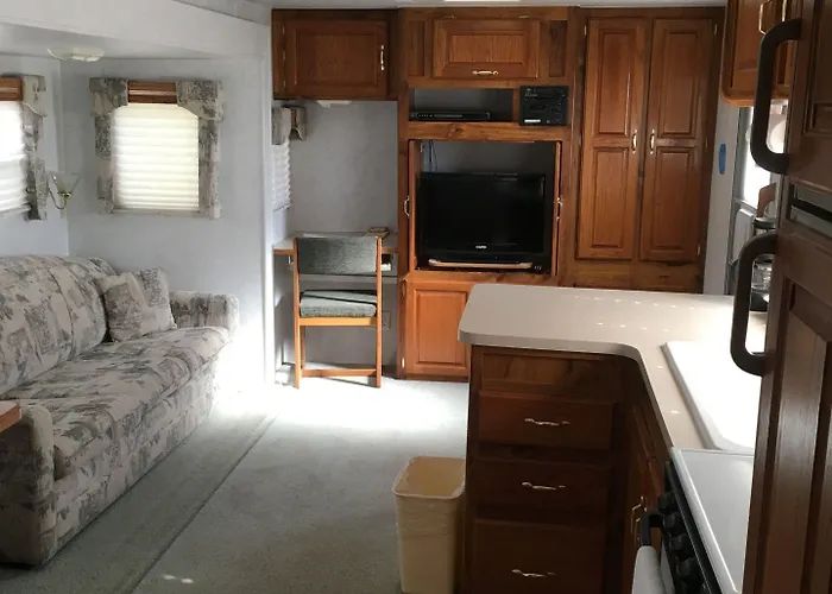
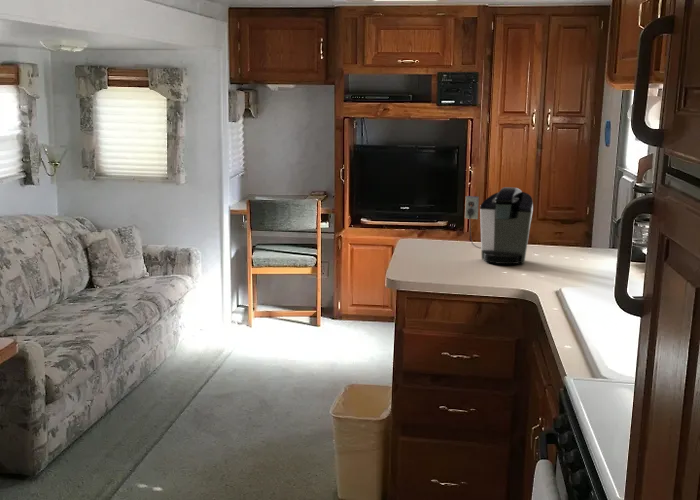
+ coffee maker [464,186,534,265]
